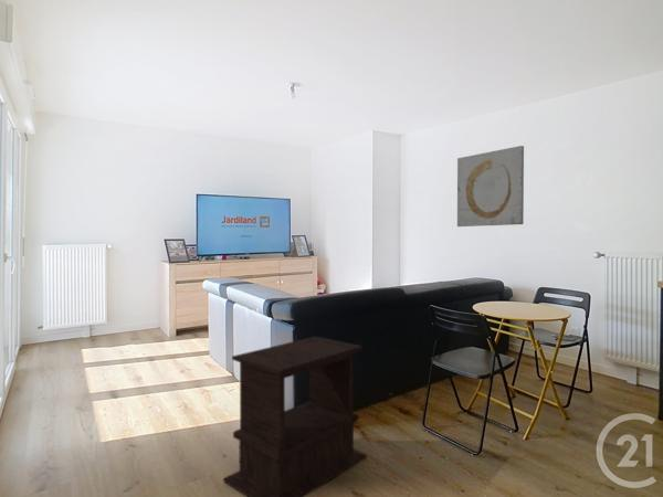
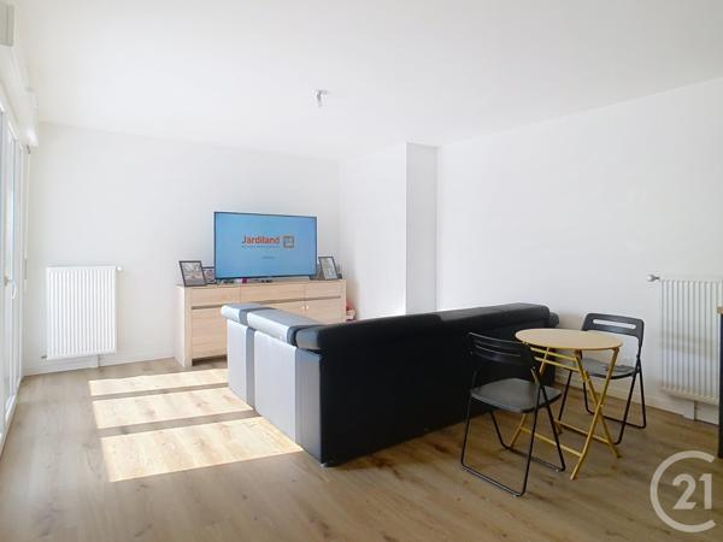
- wall art [456,145,525,228]
- side table [222,336,368,497]
